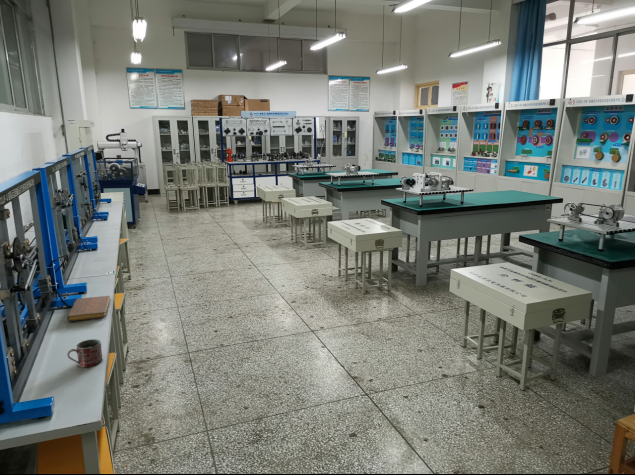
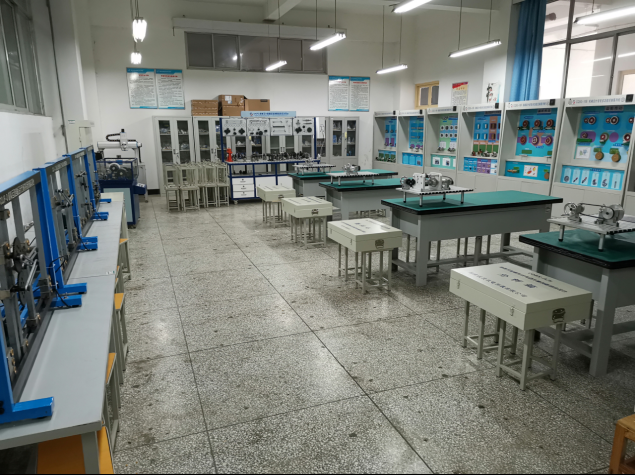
- notebook [66,295,112,322]
- mug [66,338,103,368]
